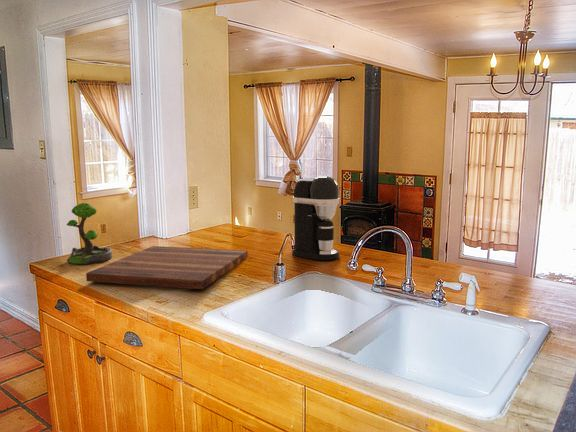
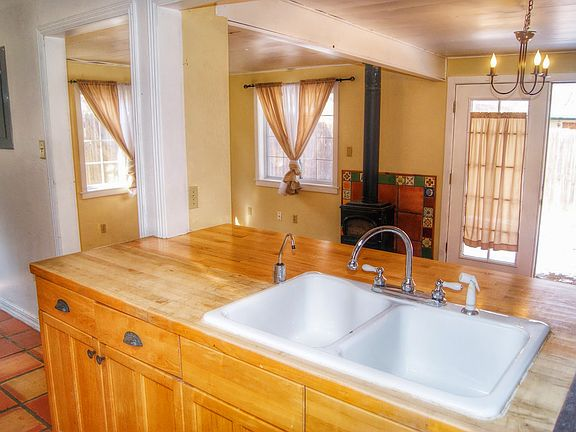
- coffee maker [291,175,340,261]
- plant [66,202,113,265]
- cutting board [85,245,249,290]
